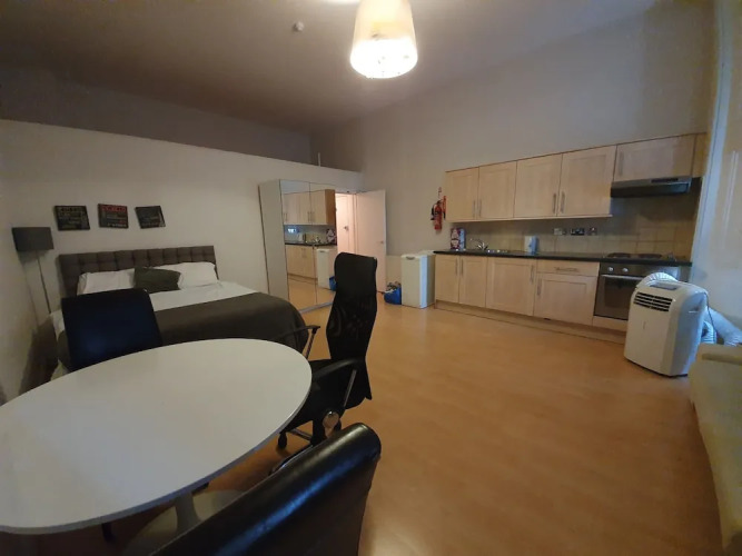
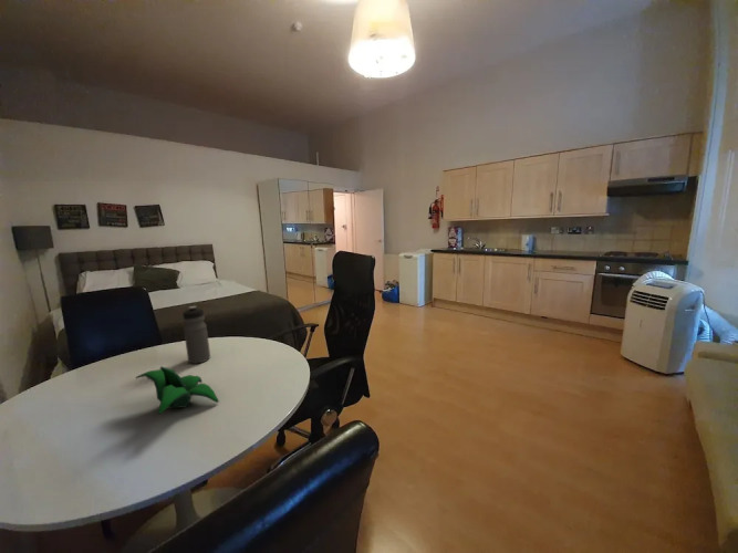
+ water bottle [181,305,211,365]
+ succulent plant [135,366,220,415]
